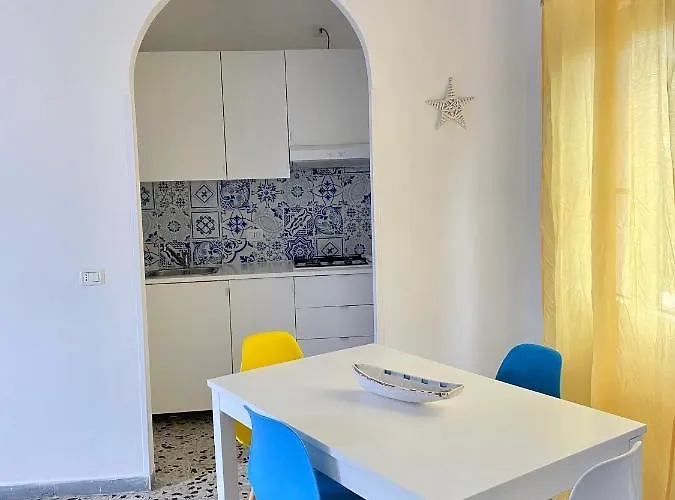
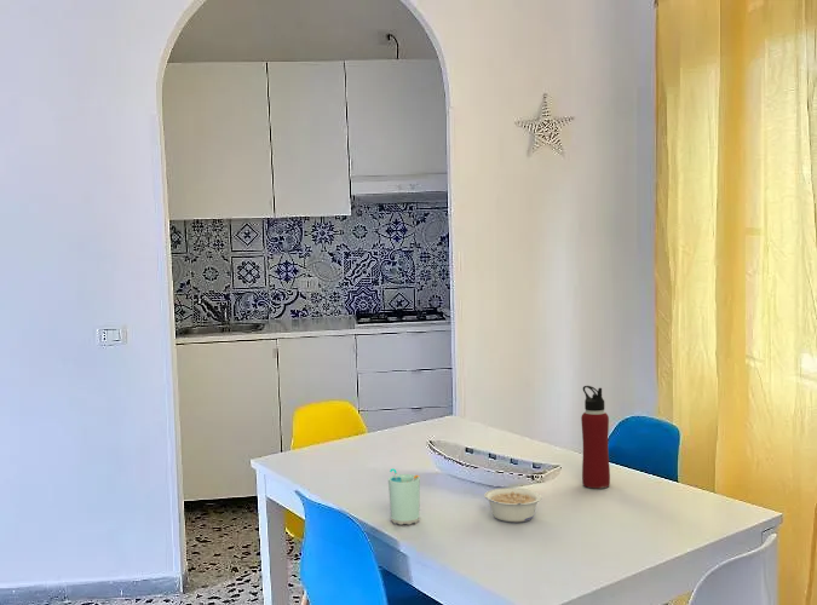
+ cup [387,467,421,526]
+ legume [483,486,542,523]
+ water bottle [580,385,611,489]
